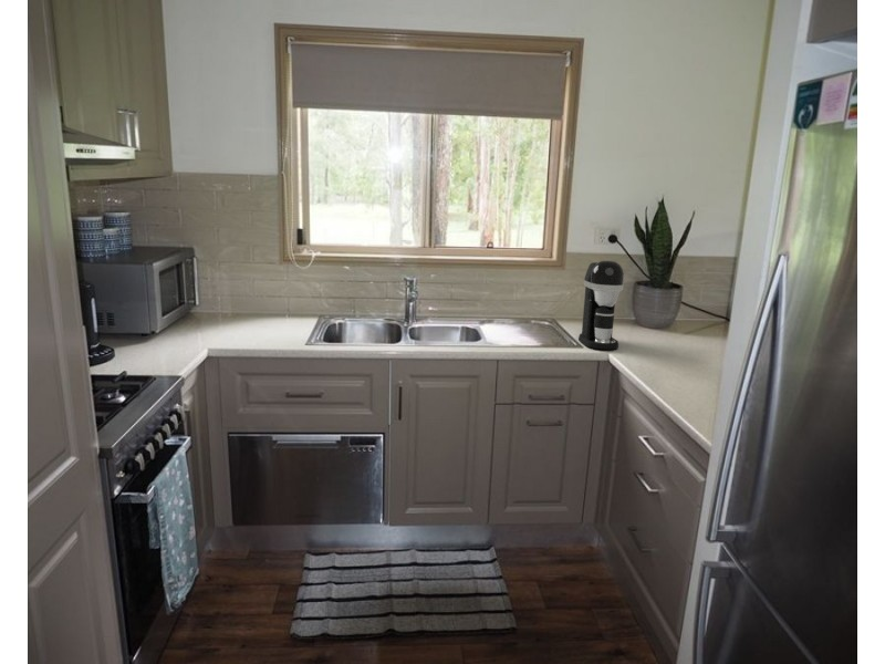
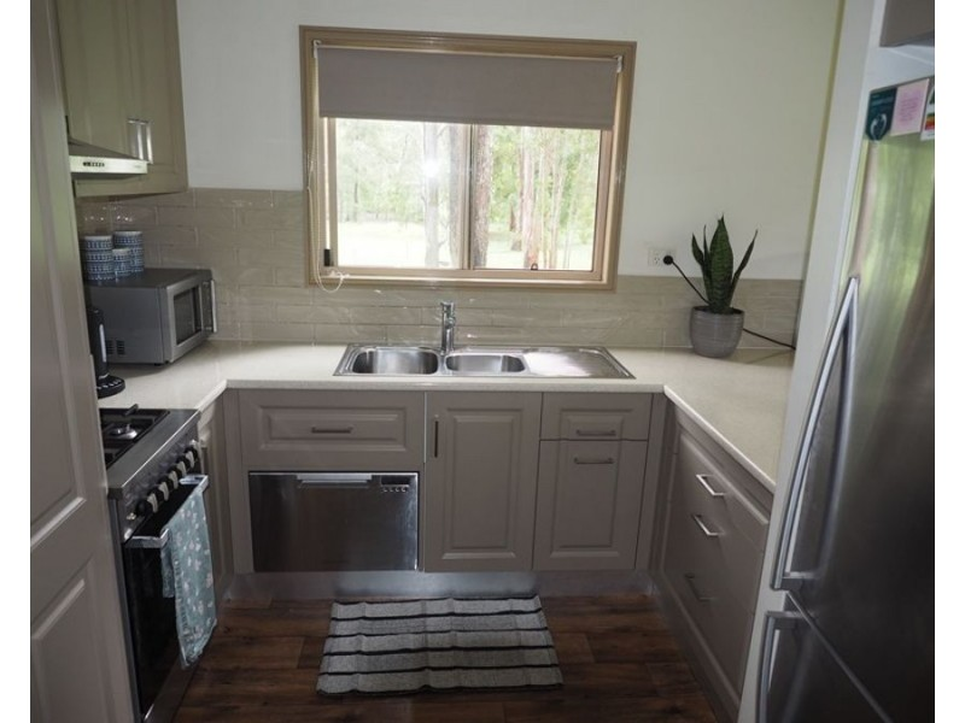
- coffee maker [577,259,625,351]
